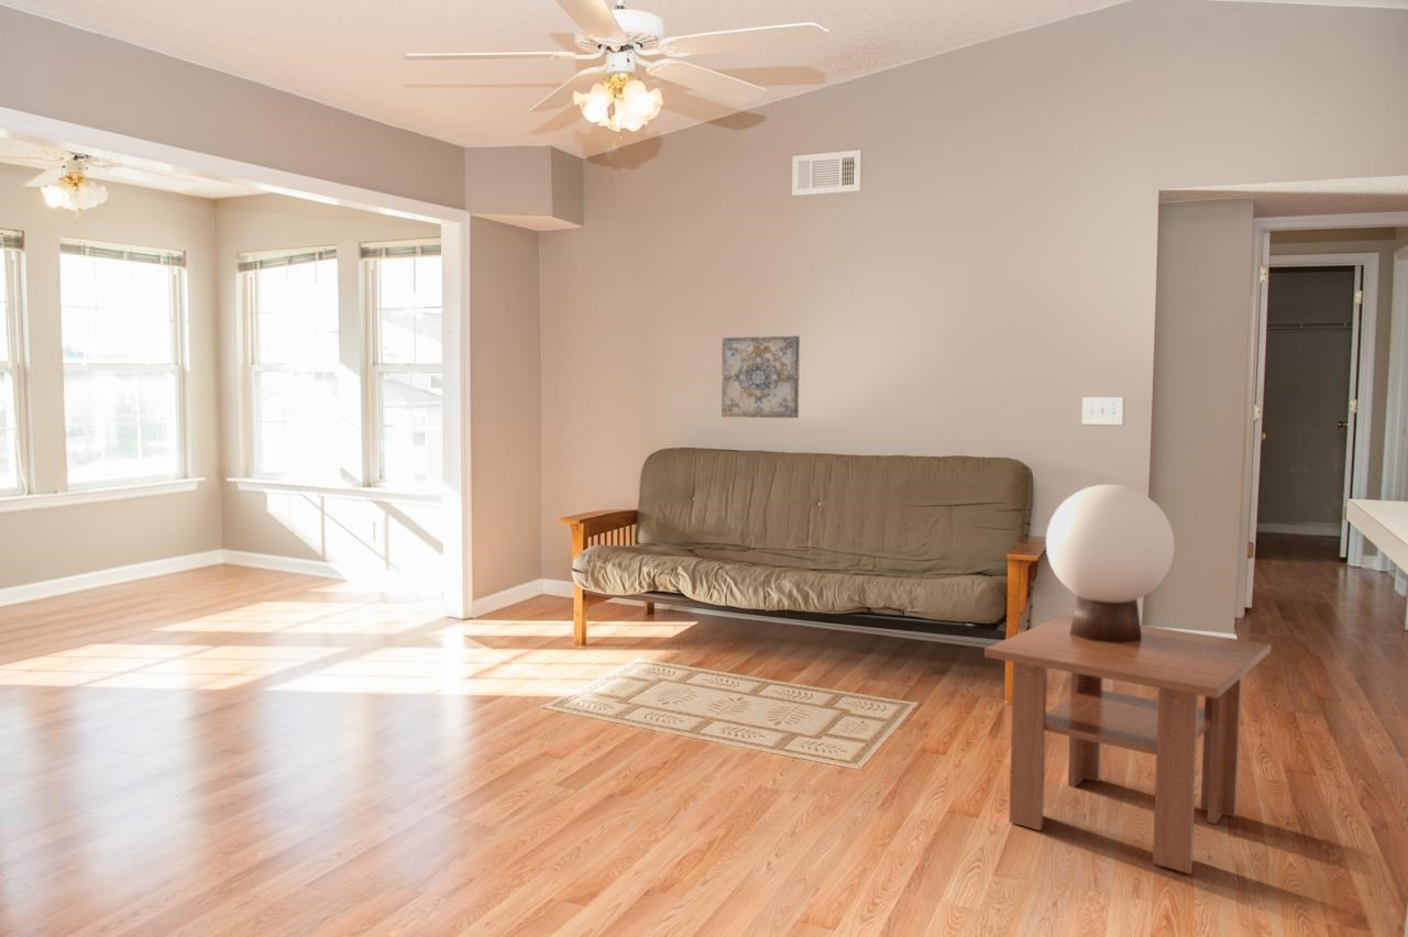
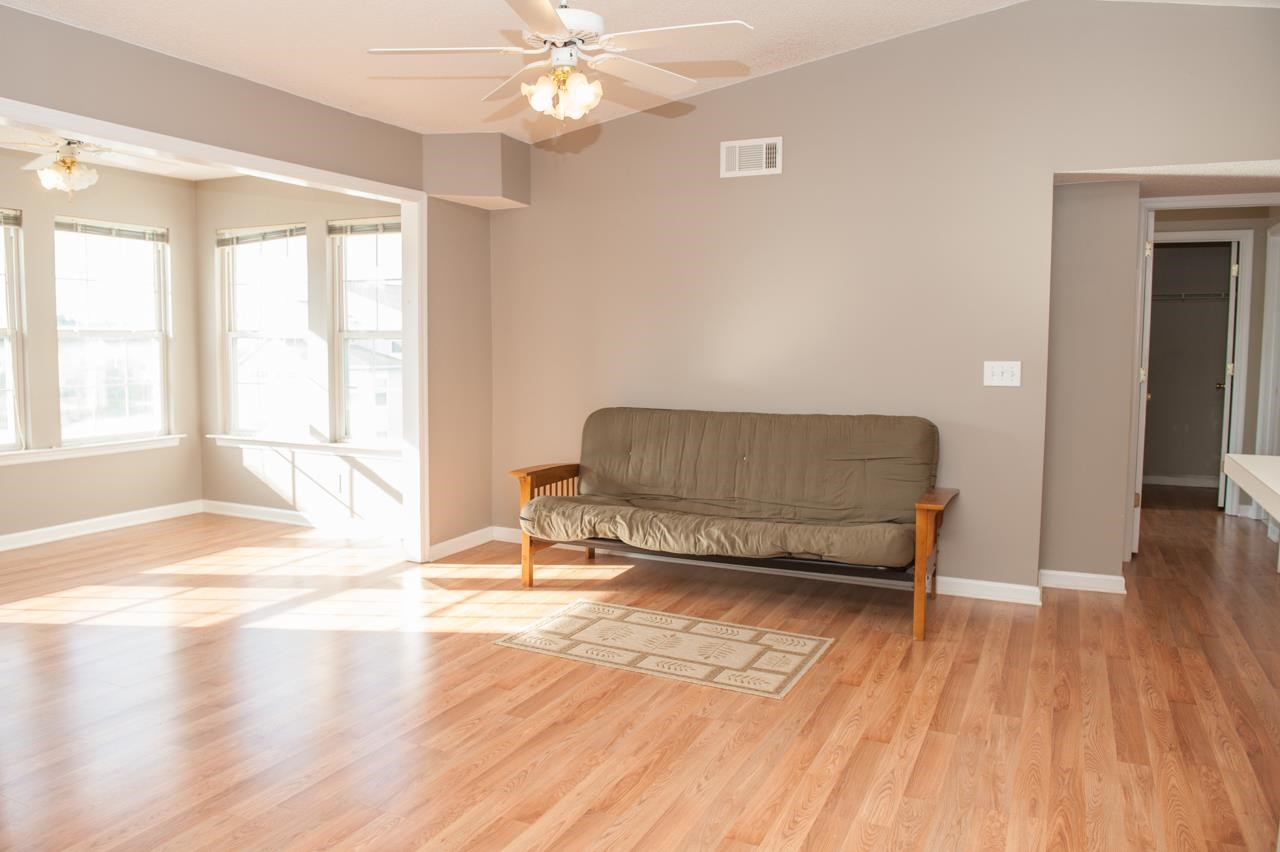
- table lamp [1045,484,1176,643]
- wall art [721,334,801,419]
- coffee table [983,614,1272,875]
